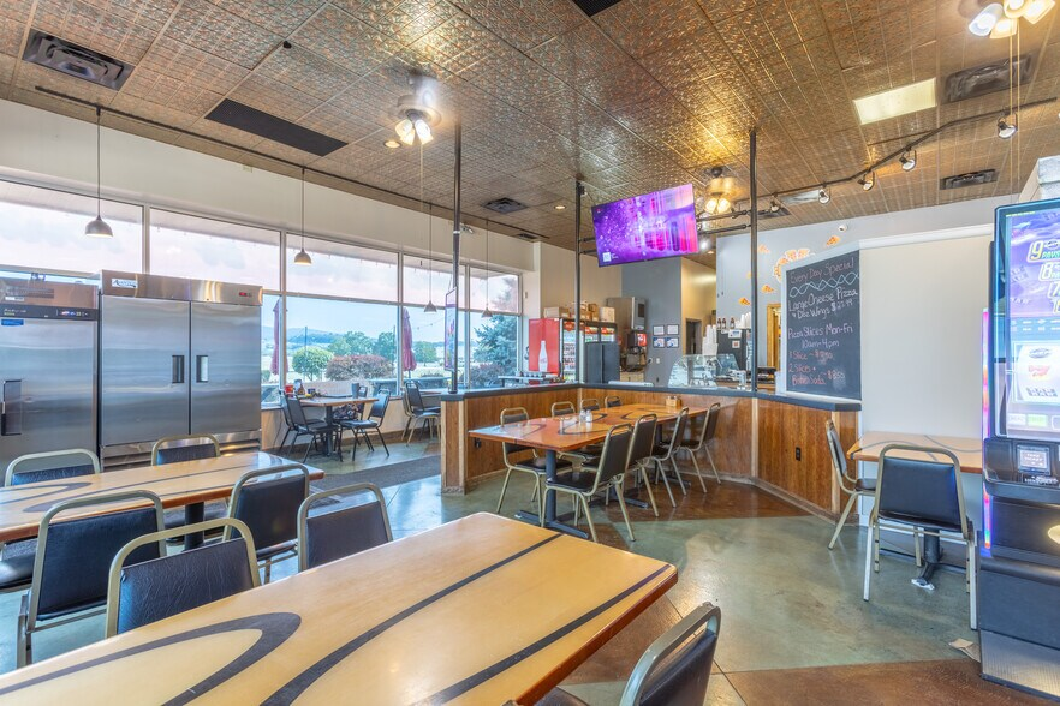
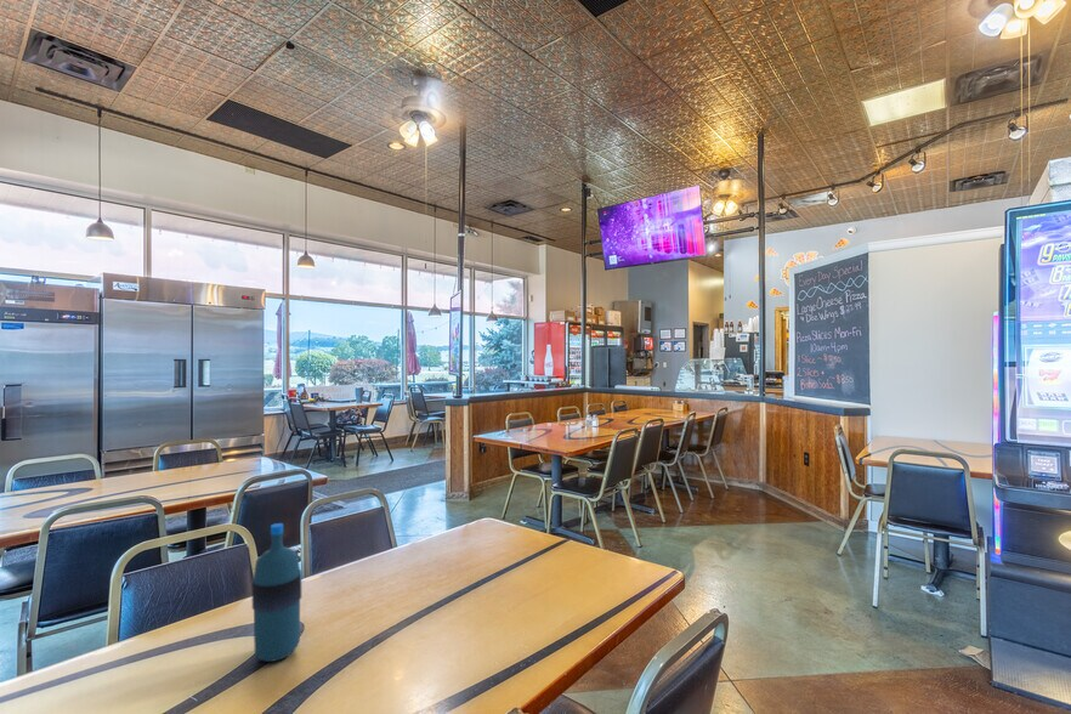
+ water bottle [251,522,302,663]
